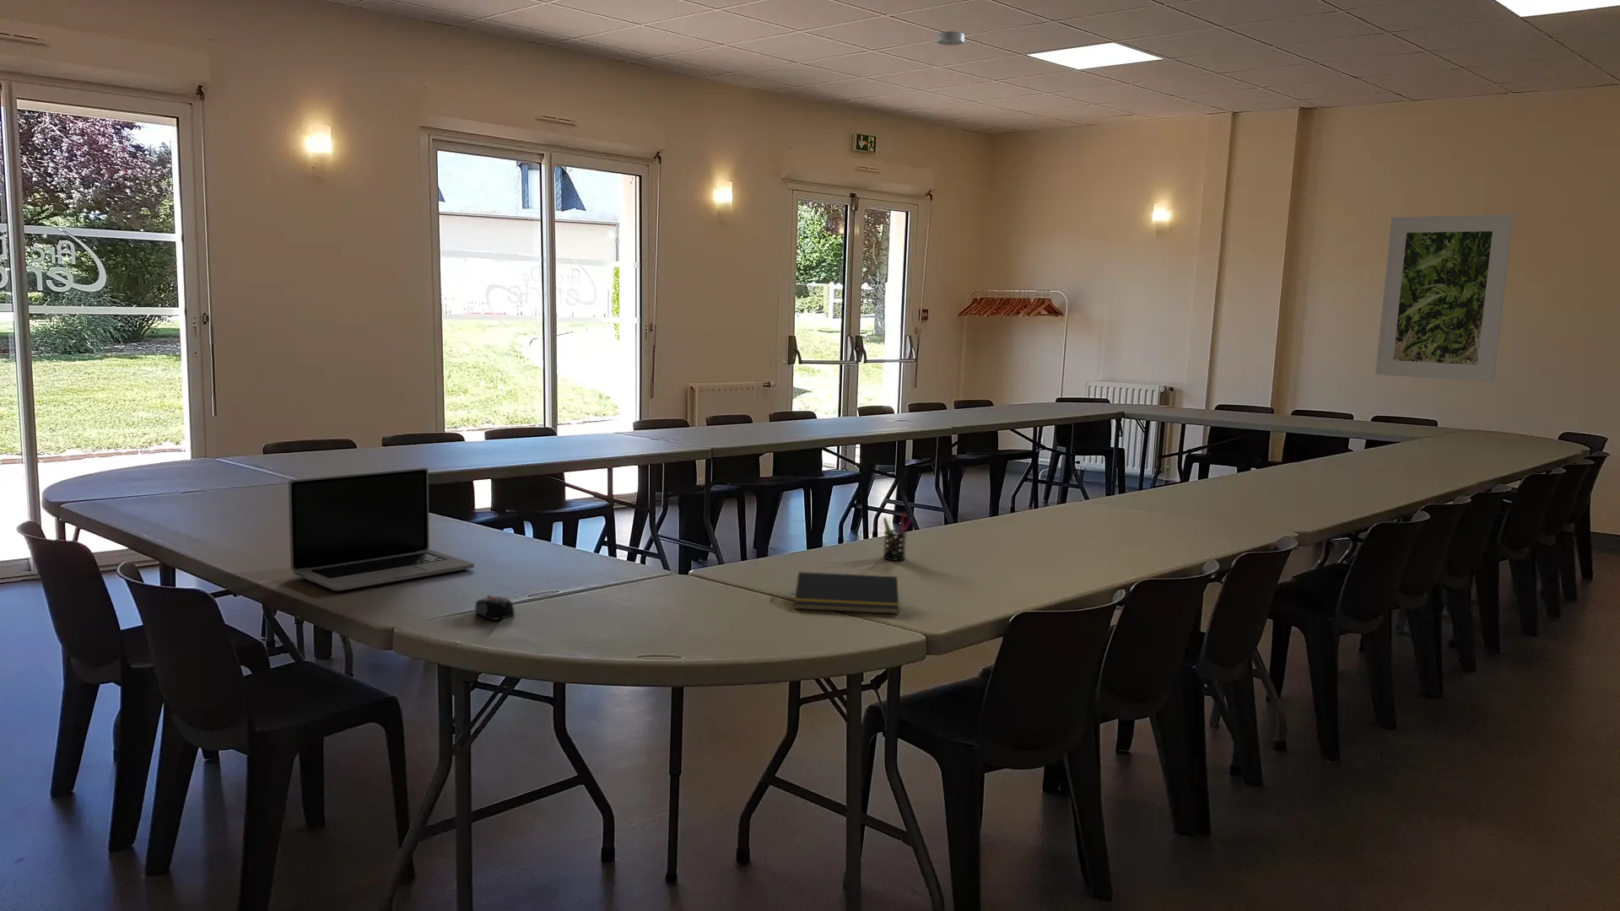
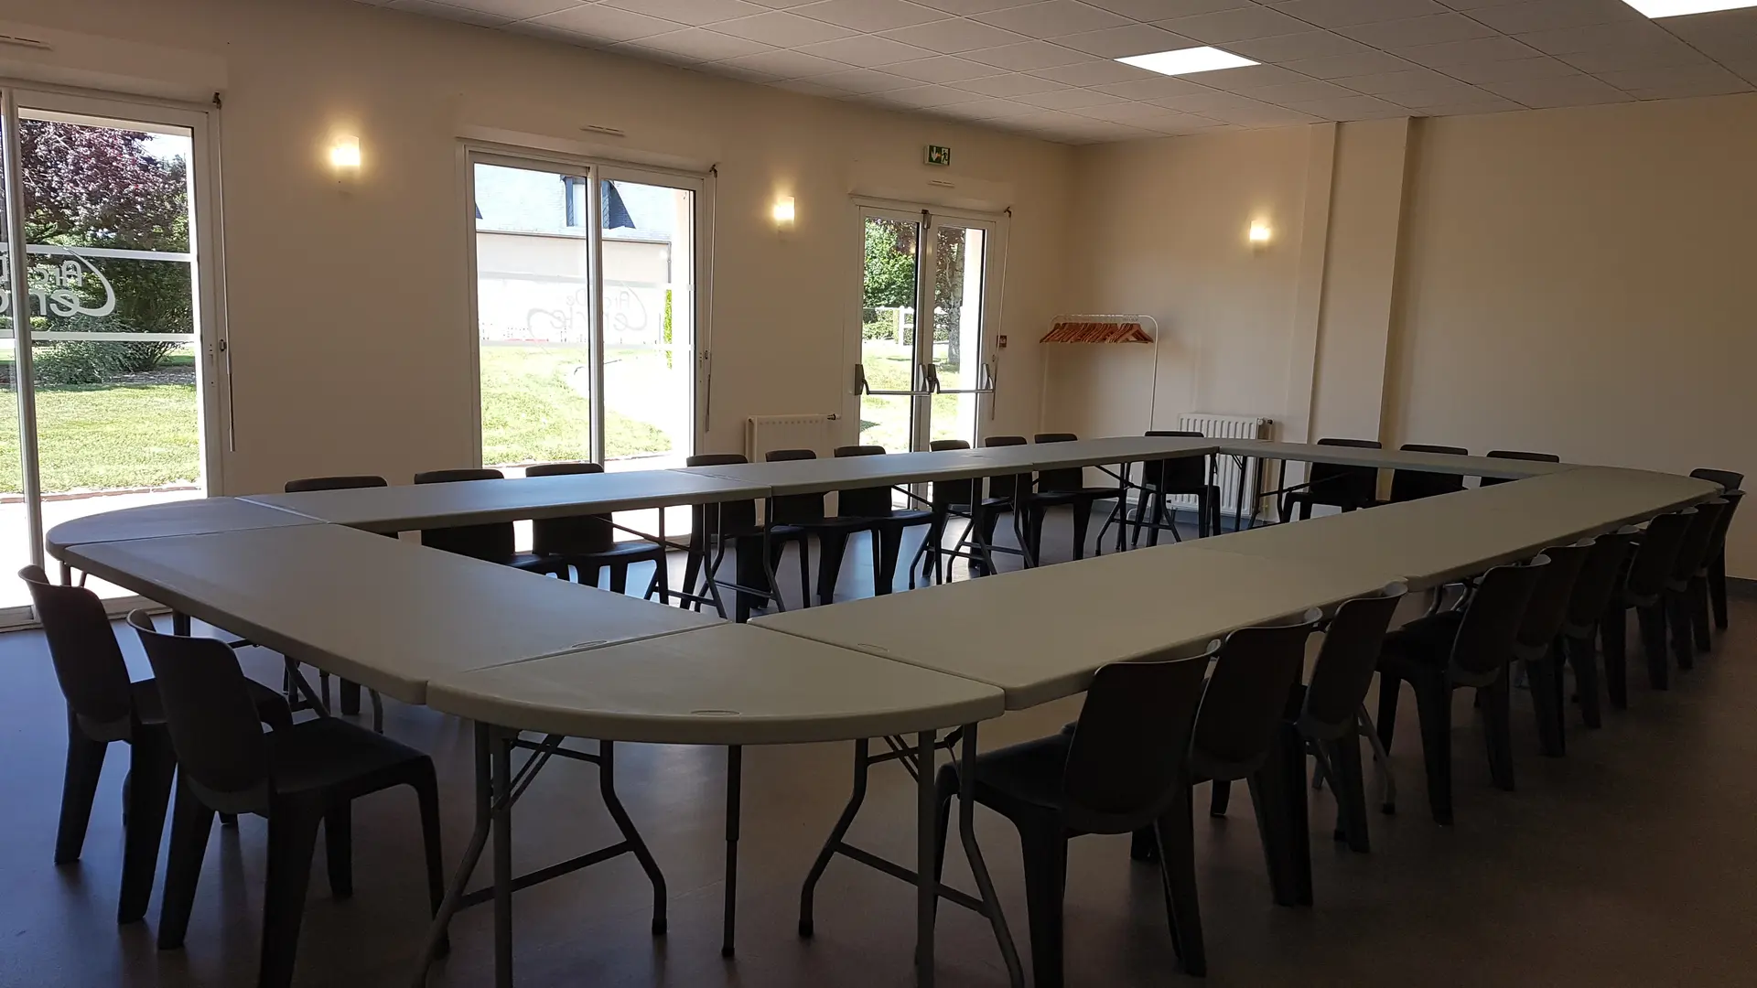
- notepad [793,571,900,615]
- smoke detector [937,30,966,47]
- pen holder [882,512,913,561]
- laptop [288,467,475,592]
- computer mouse [474,595,515,620]
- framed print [1374,214,1514,383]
